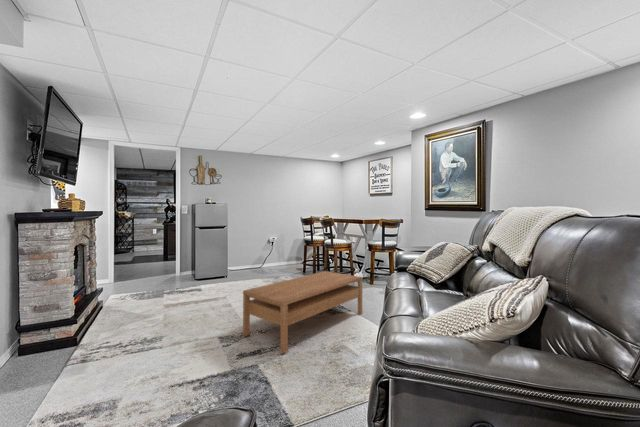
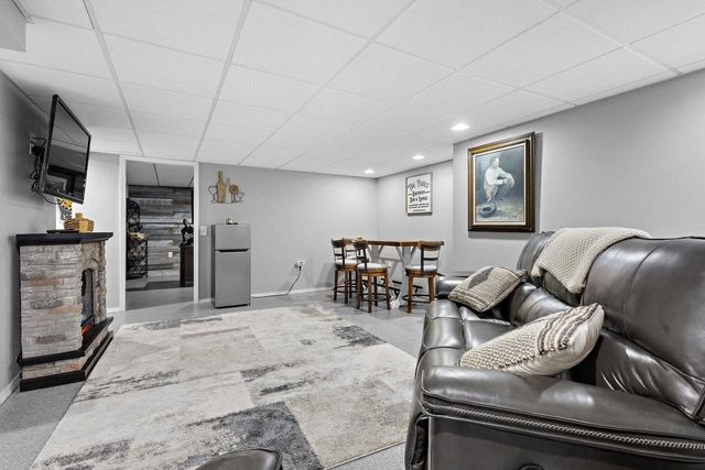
- coffee table [242,270,364,355]
